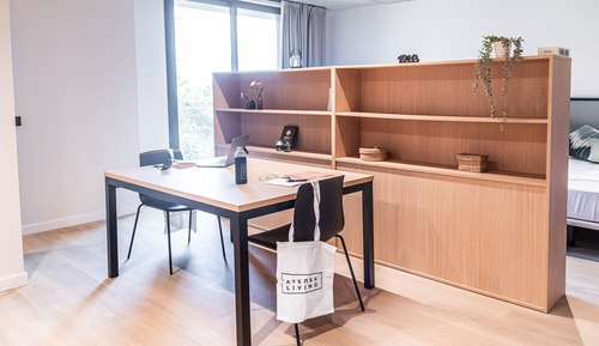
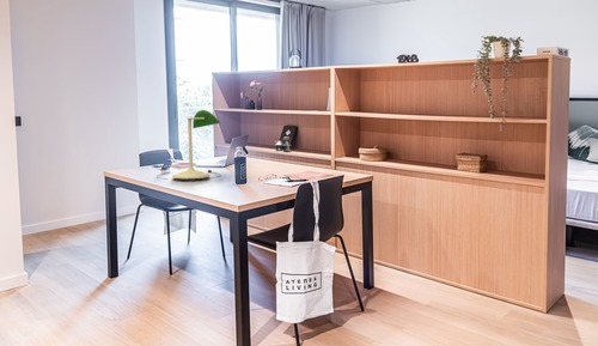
+ desk lamp [155,109,222,182]
